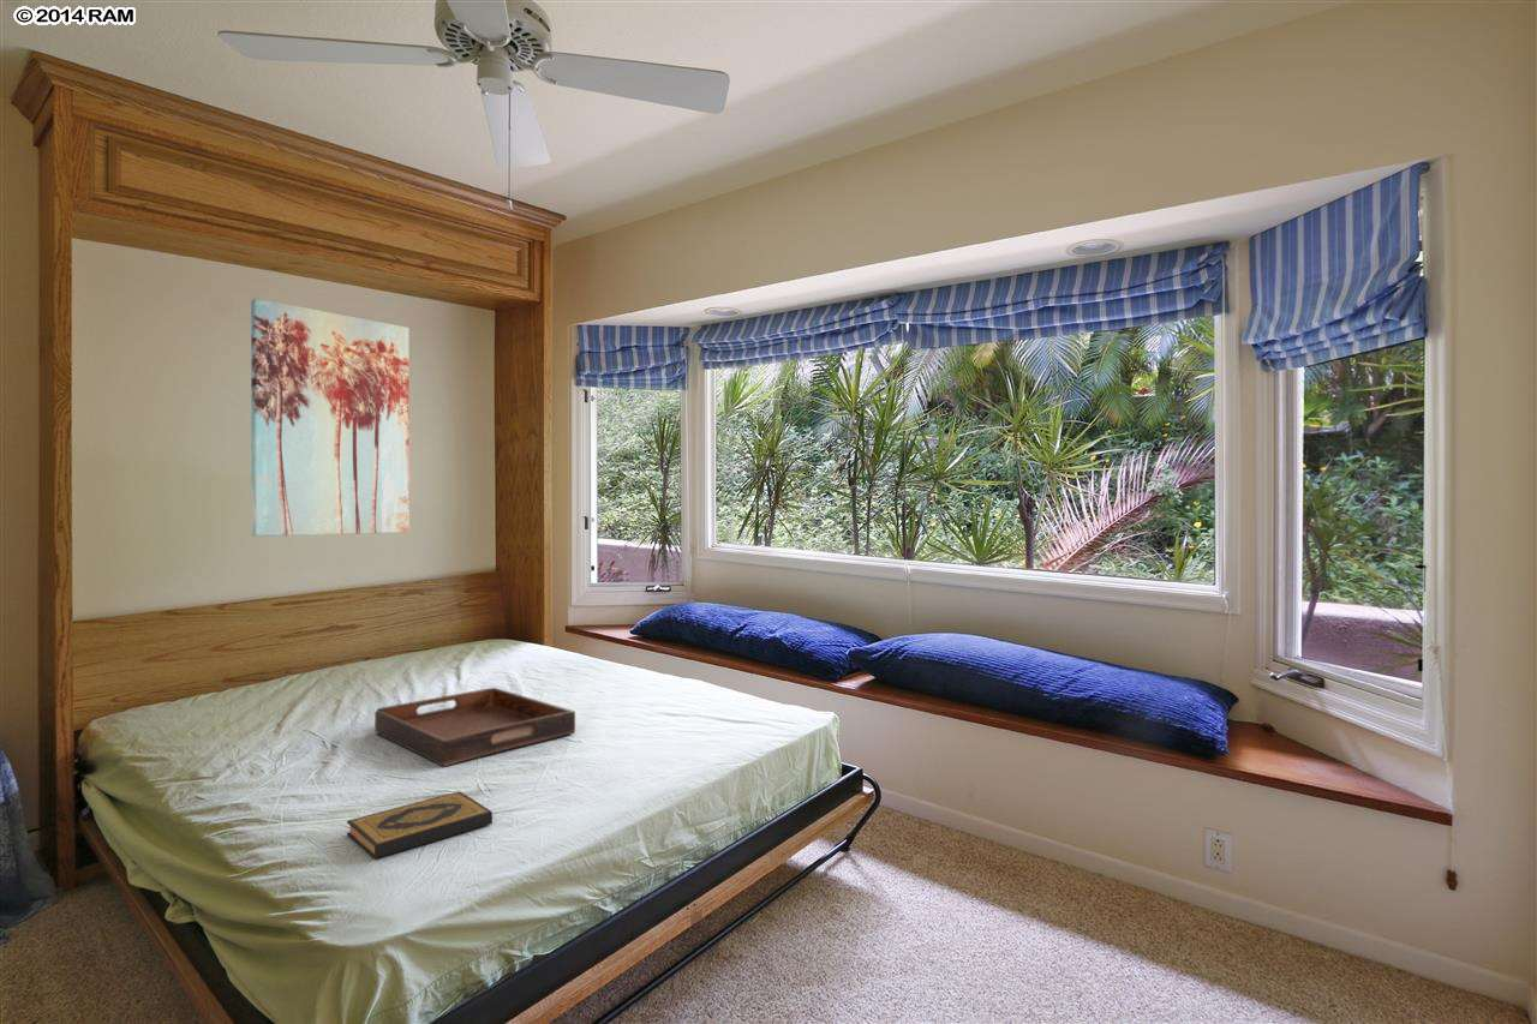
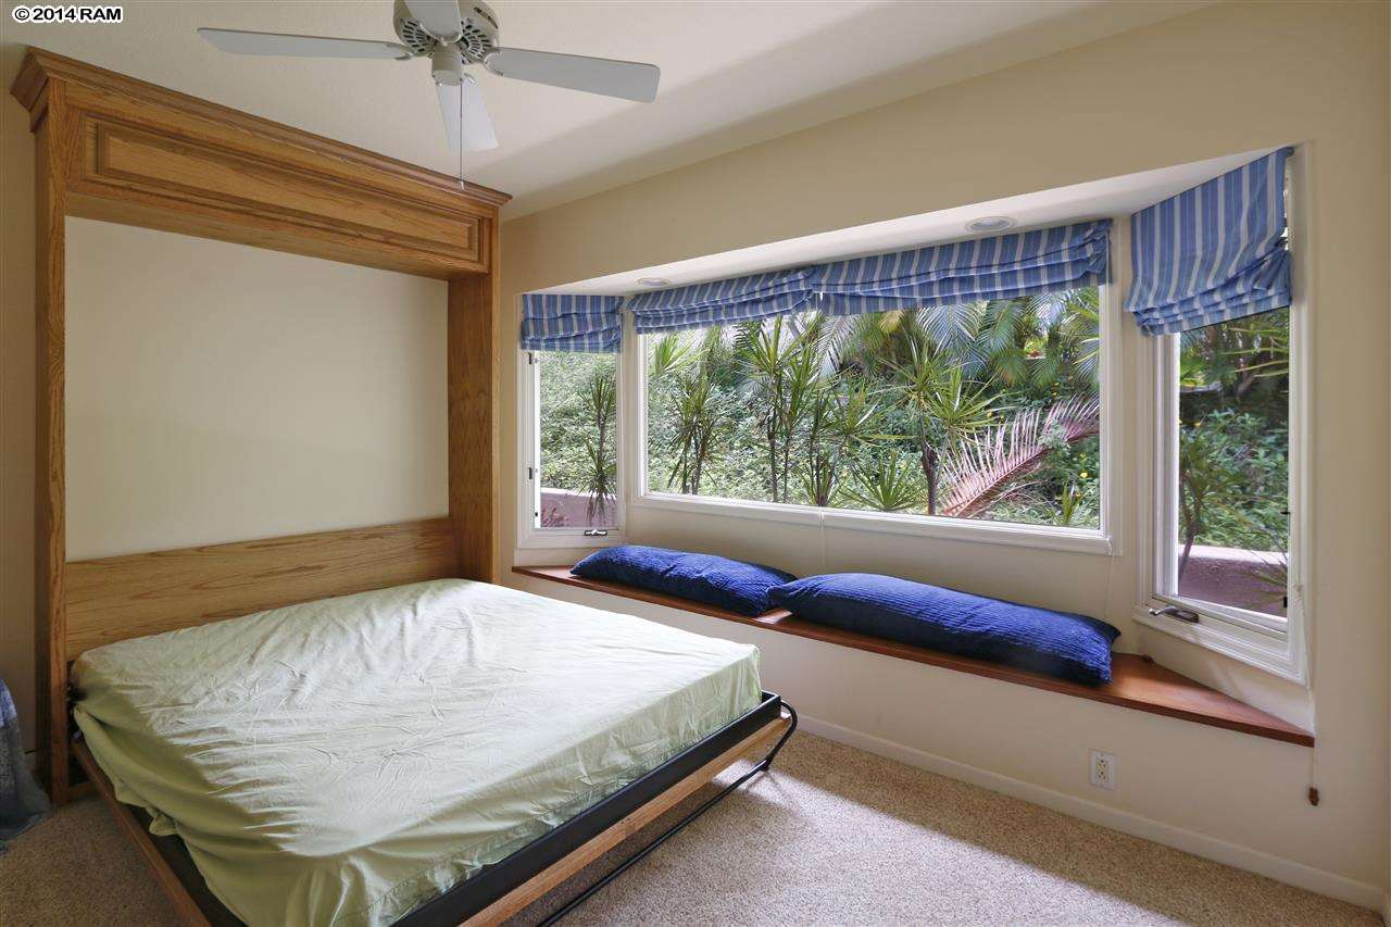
- hardback book [346,790,494,860]
- serving tray [373,687,576,768]
- wall art [250,297,411,538]
